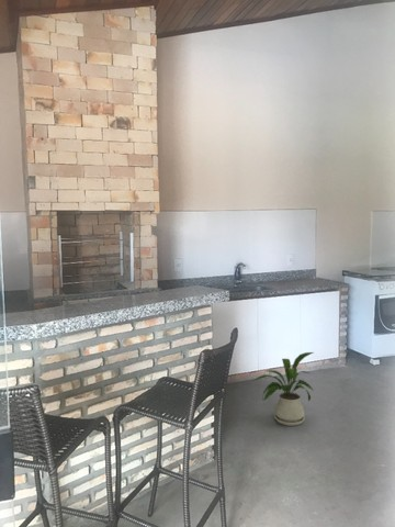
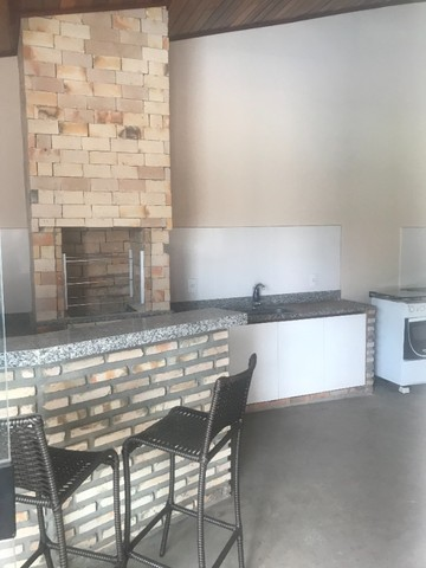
- house plant [250,351,315,427]
